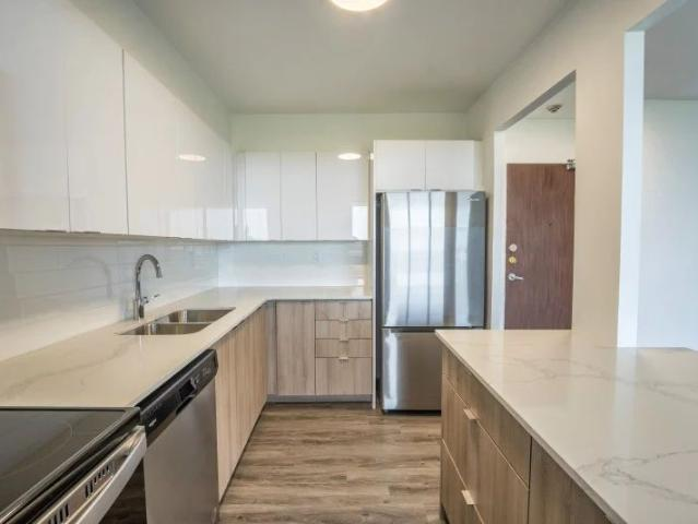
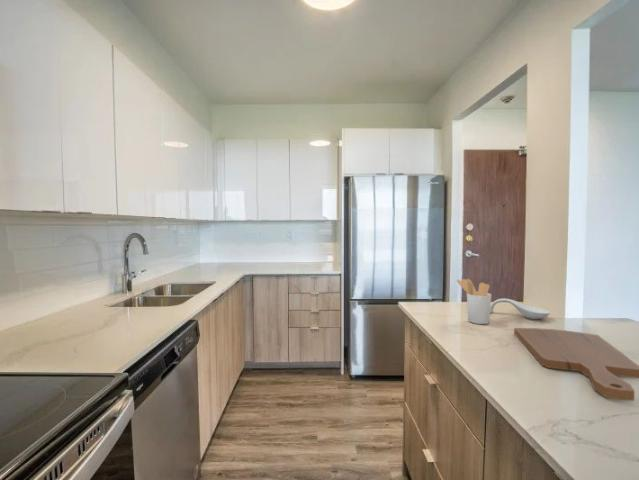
+ utensil holder [456,278,492,325]
+ cutting board [513,327,639,402]
+ spoon rest [490,298,551,320]
